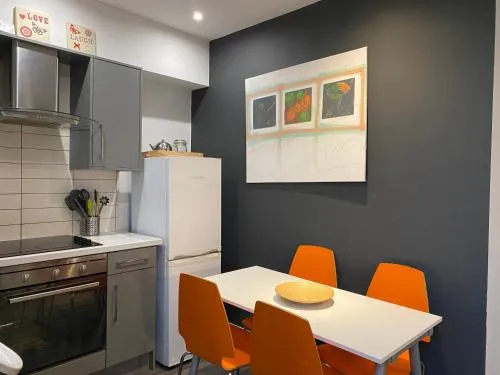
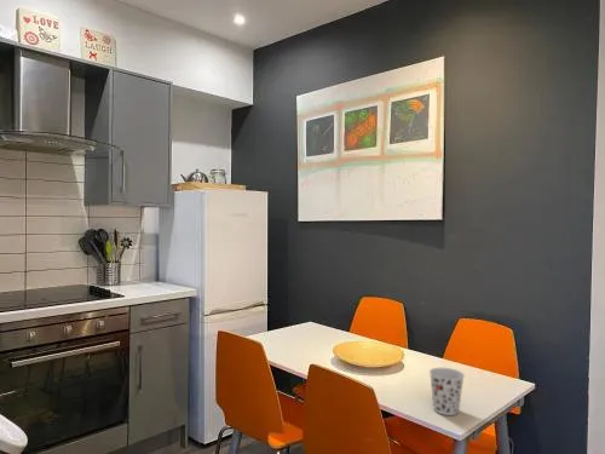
+ cup [428,367,466,416]
